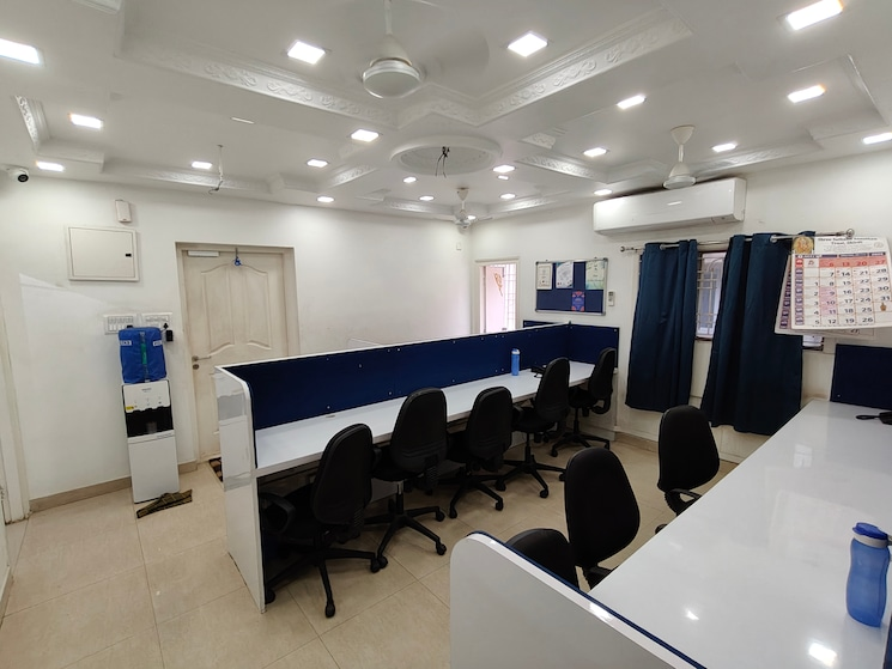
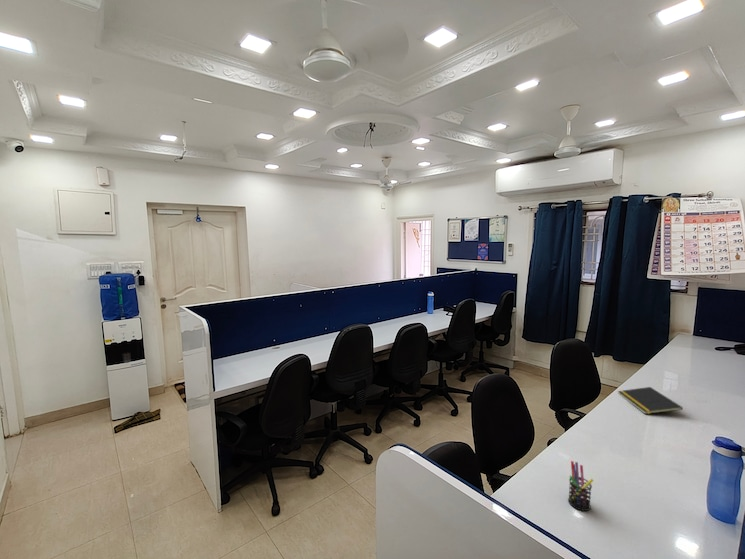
+ notepad [617,386,684,415]
+ pen holder [567,460,595,512]
